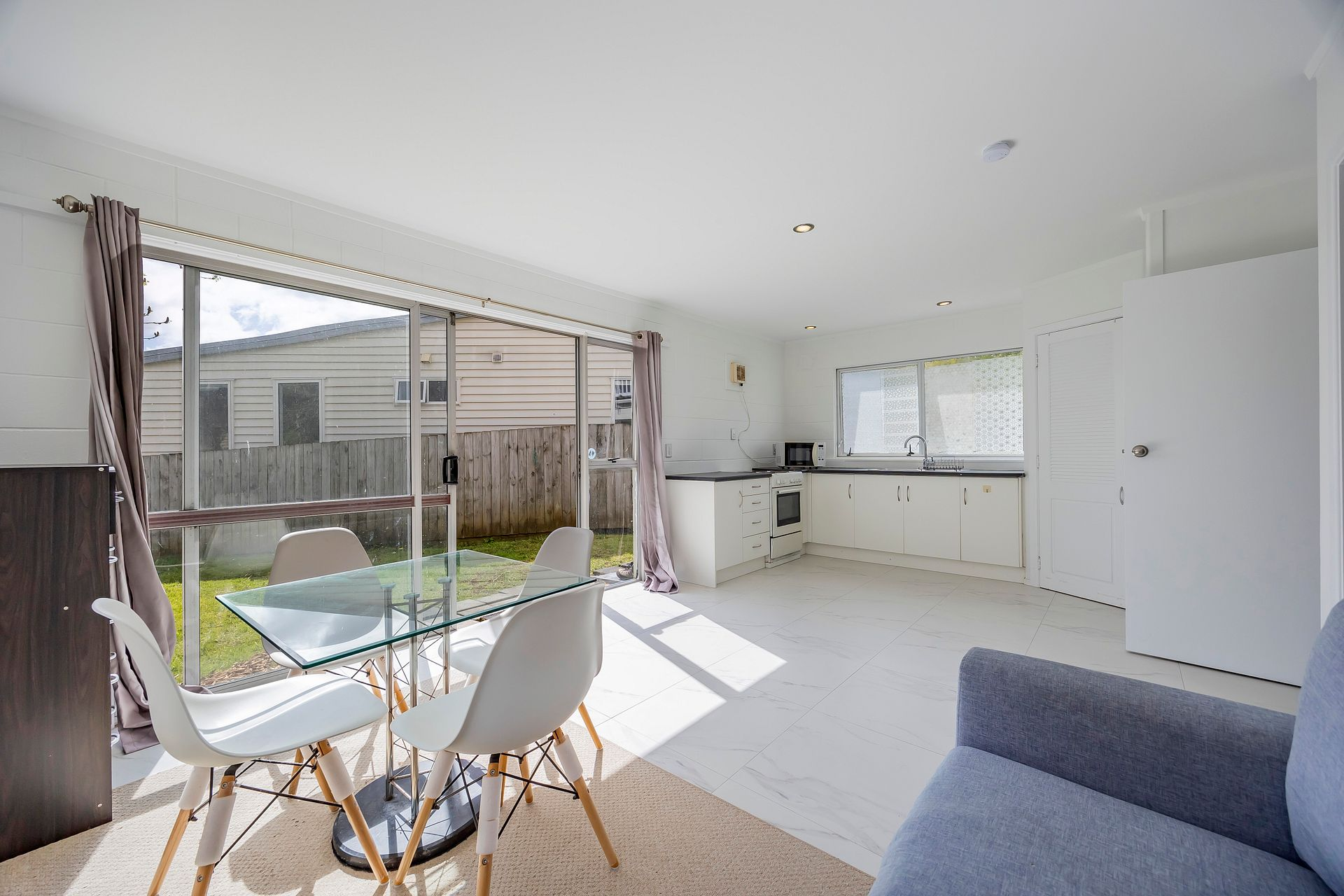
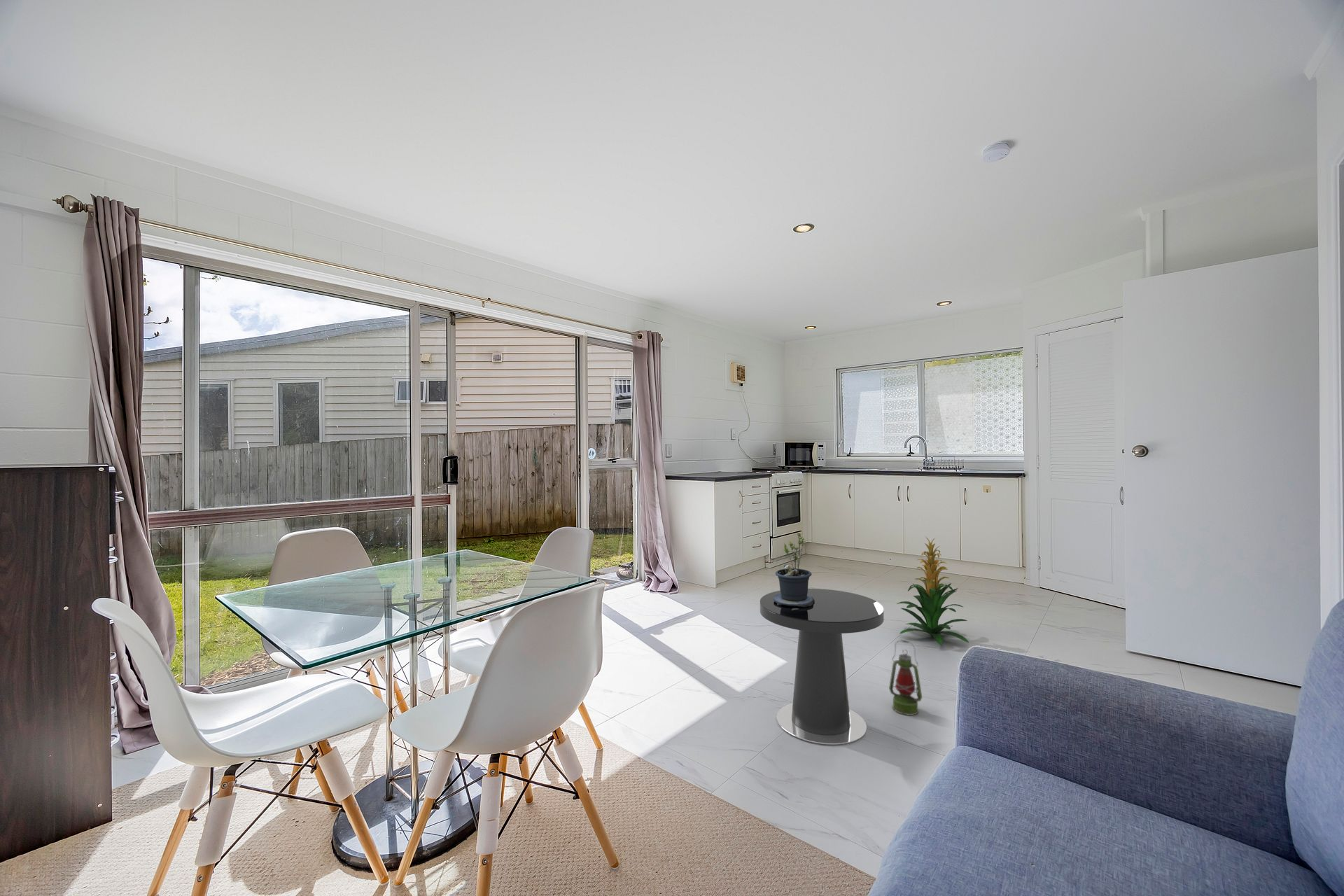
+ potted plant [771,532,815,610]
+ side table [759,588,884,745]
+ indoor plant [896,536,970,645]
+ lantern [888,639,923,716]
